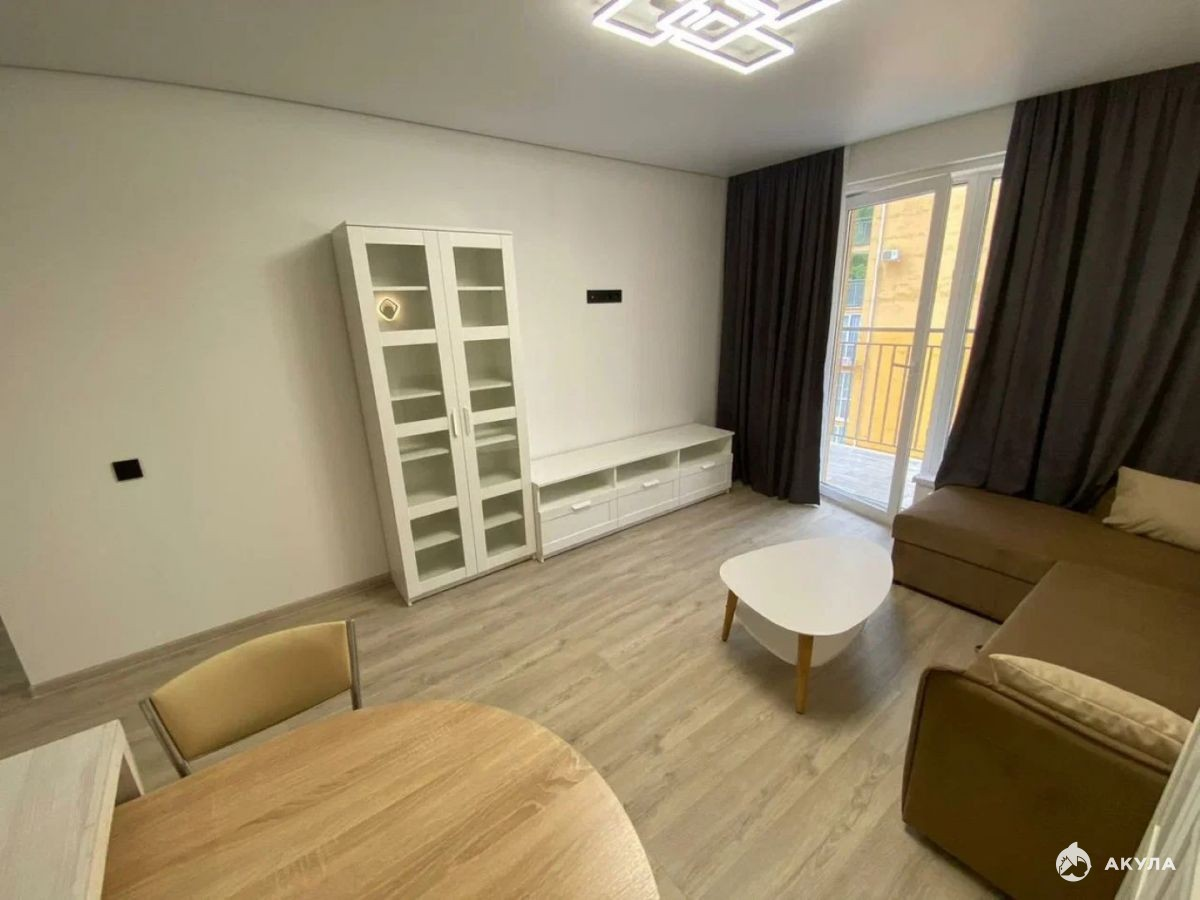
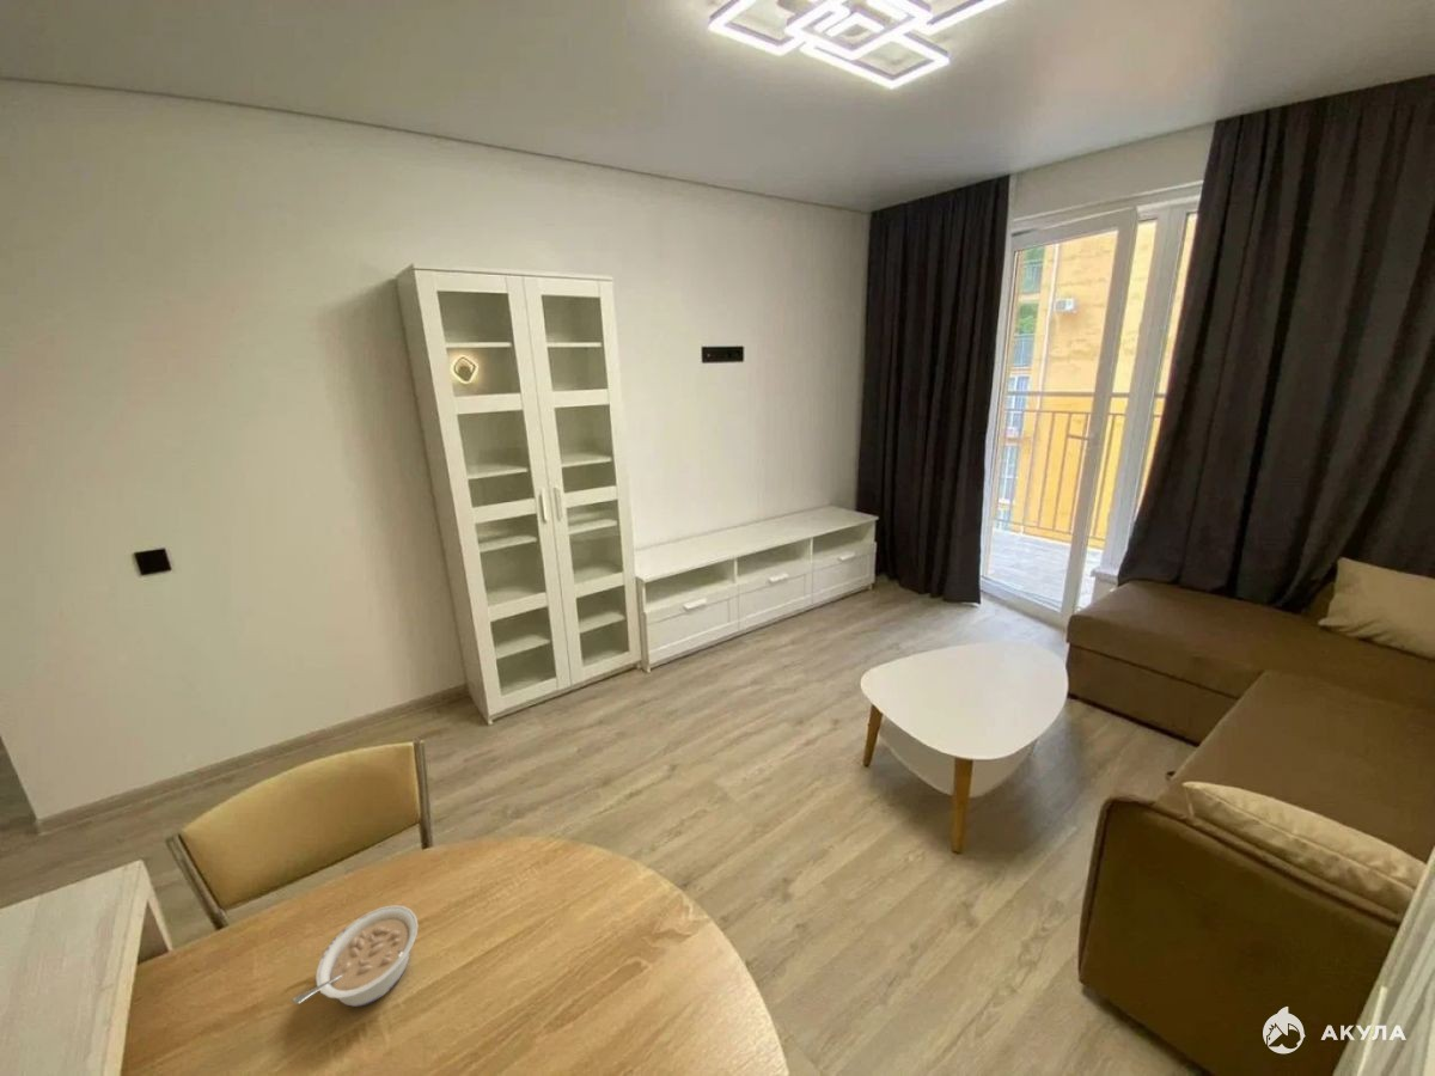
+ legume [292,904,420,1008]
